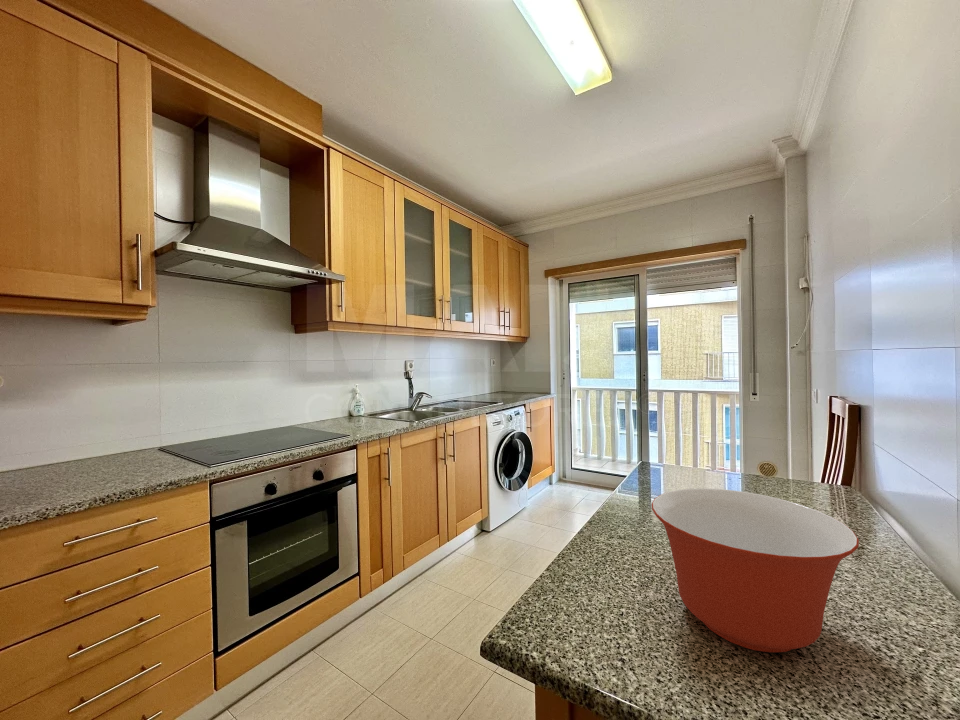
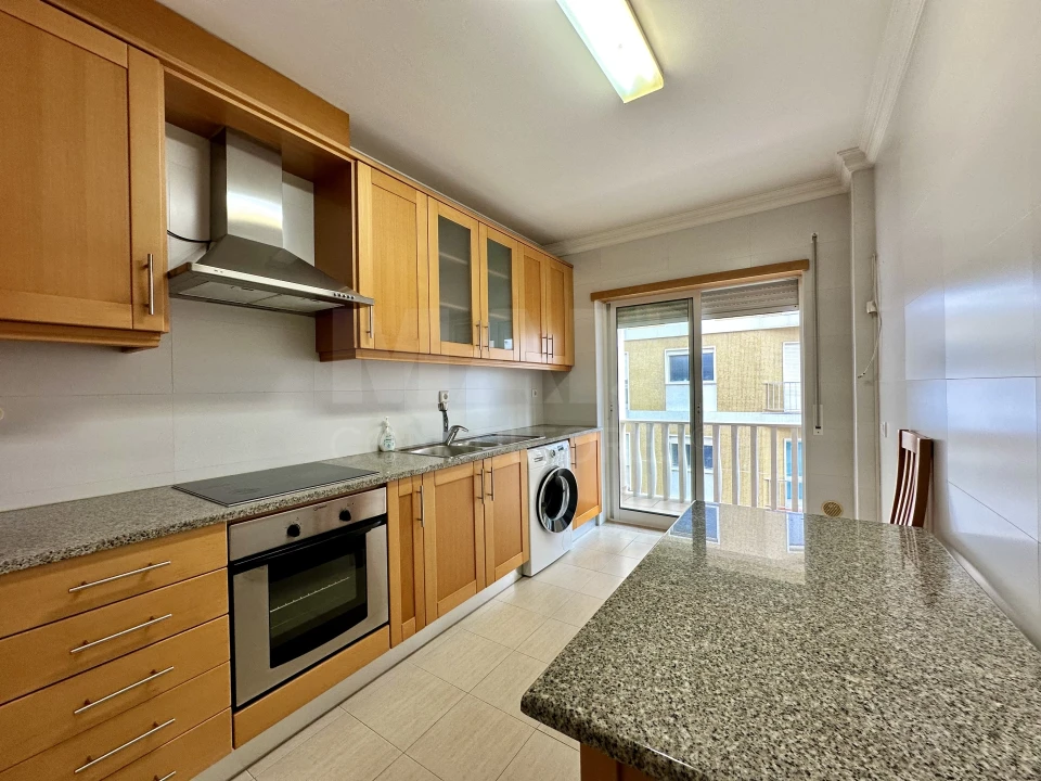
- mixing bowl [651,487,860,653]
